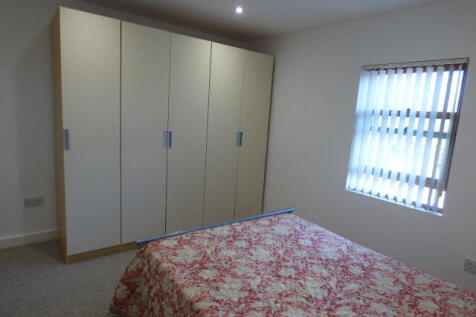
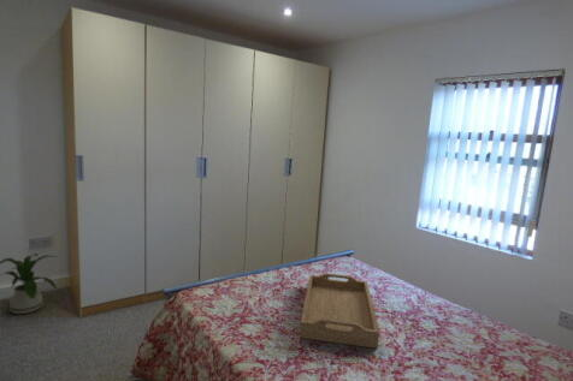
+ serving tray [299,272,380,350]
+ house plant [0,252,58,315]
